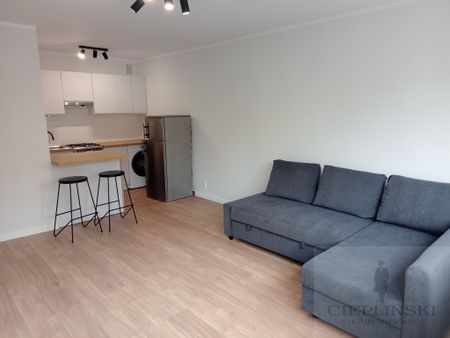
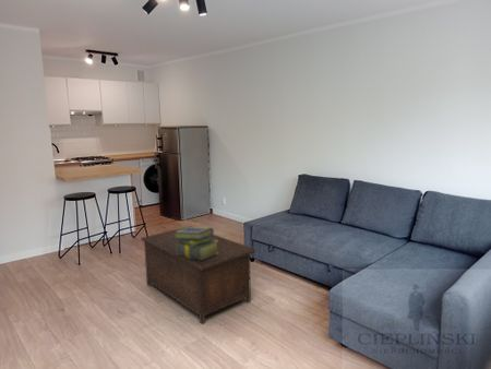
+ stack of books [173,226,218,260]
+ cabinet [140,225,256,324]
